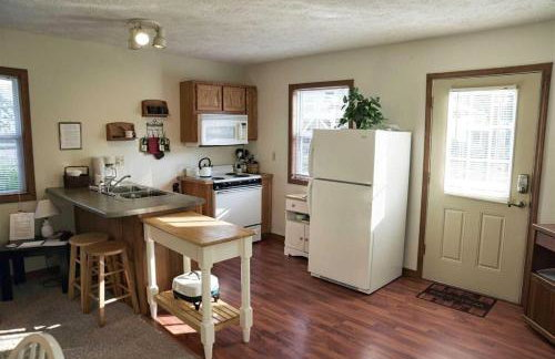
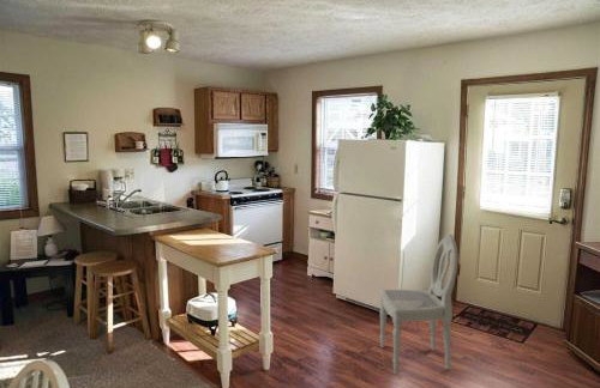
+ dining chair [379,234,460,375]
